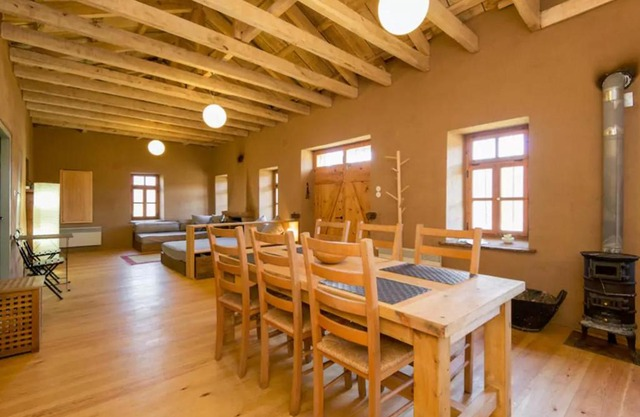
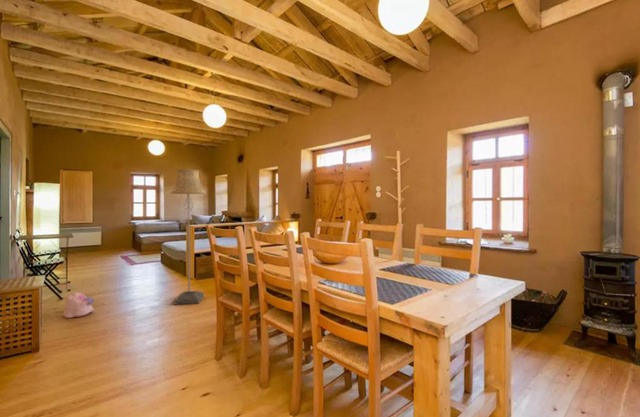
+ plush toy [63,291,95,319]
+ floor lamp [169,168,207,306]
